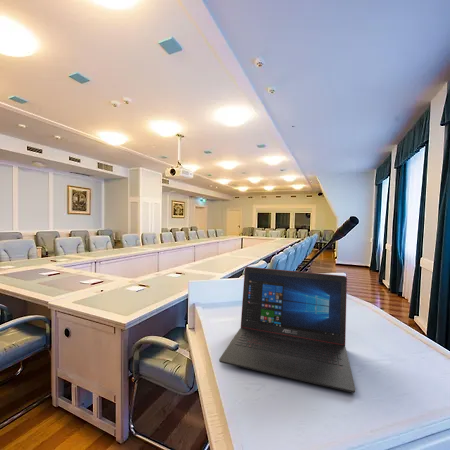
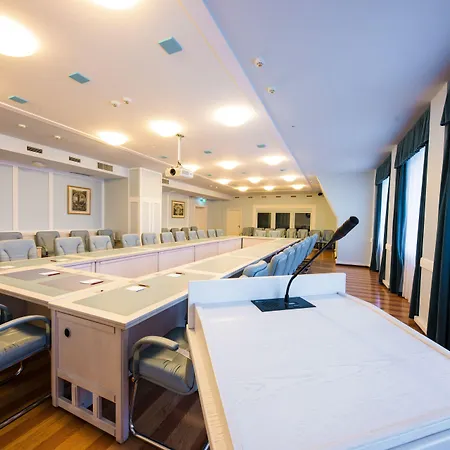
- laptop [218,266,357,394]
